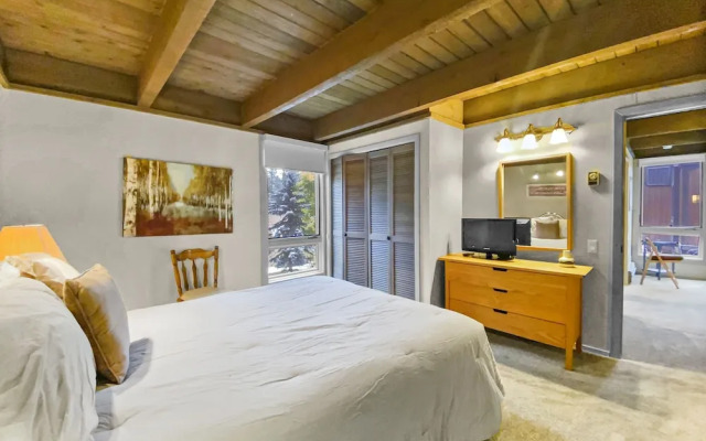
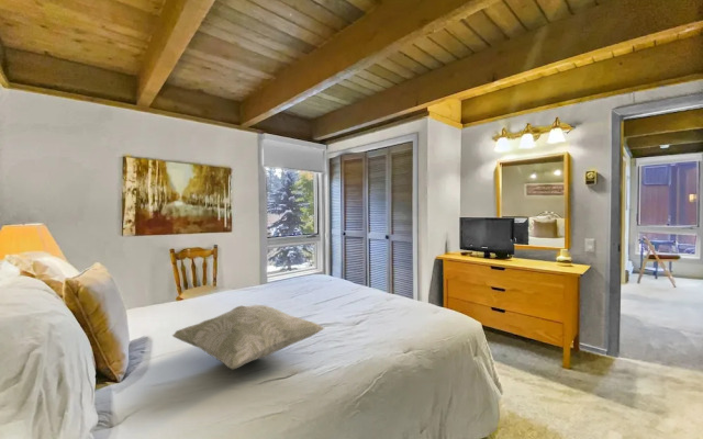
+ decorative pillow [171,304,326,371]
